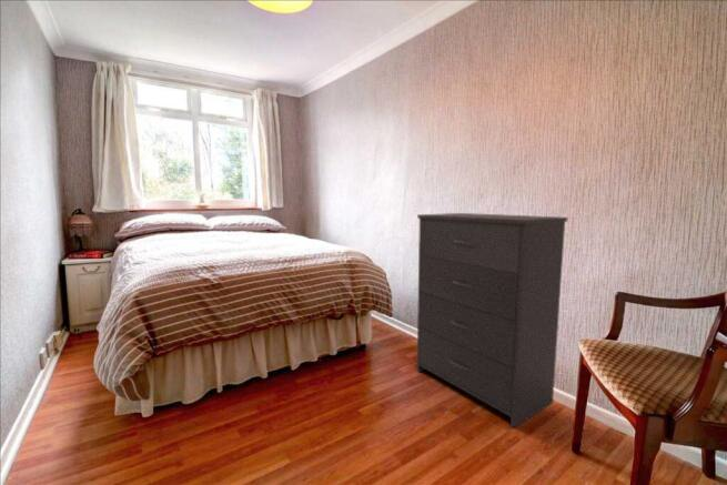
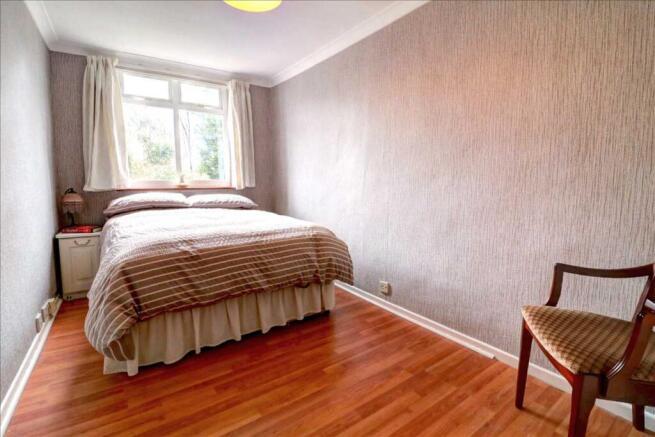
- dresser [416,212,568,428]
